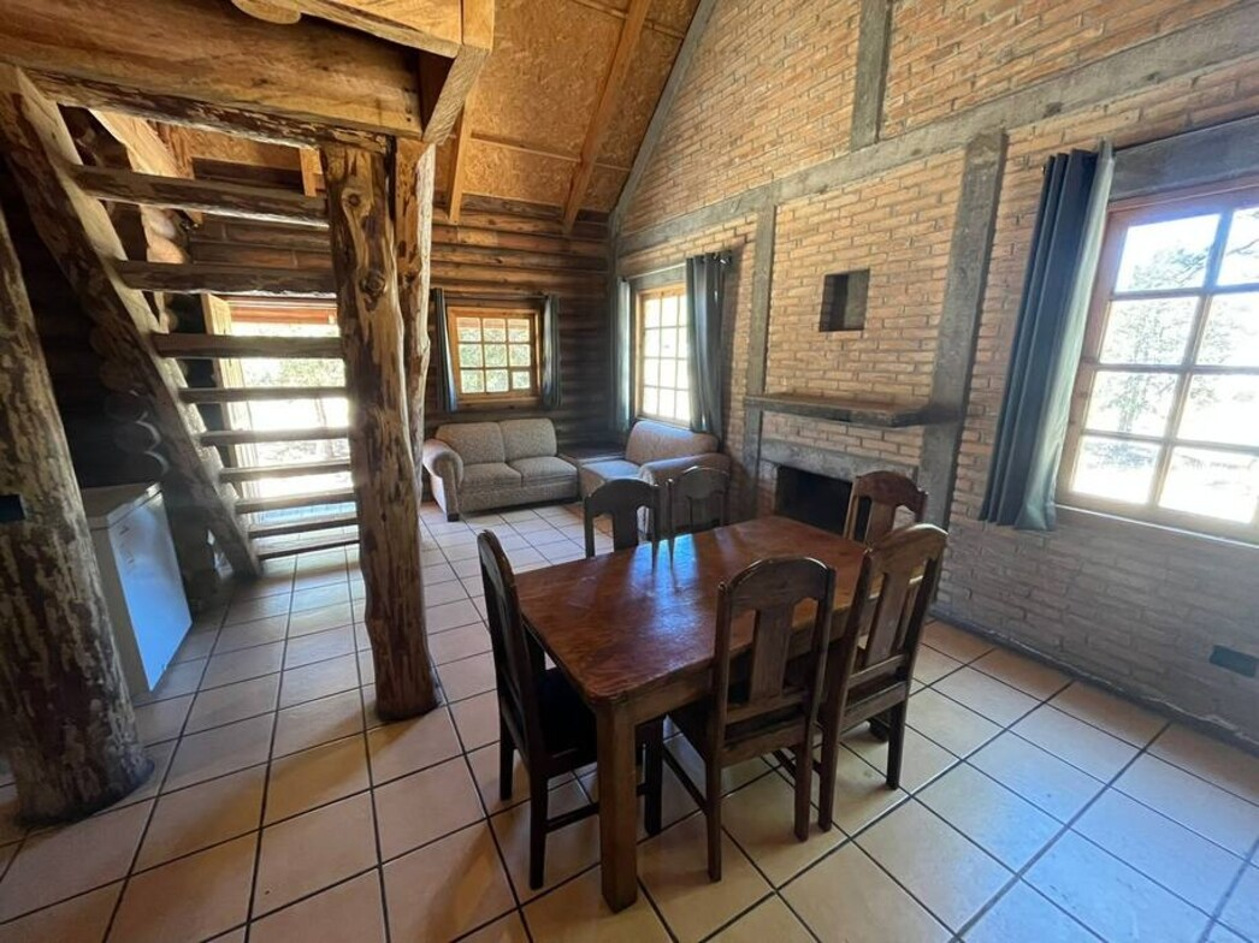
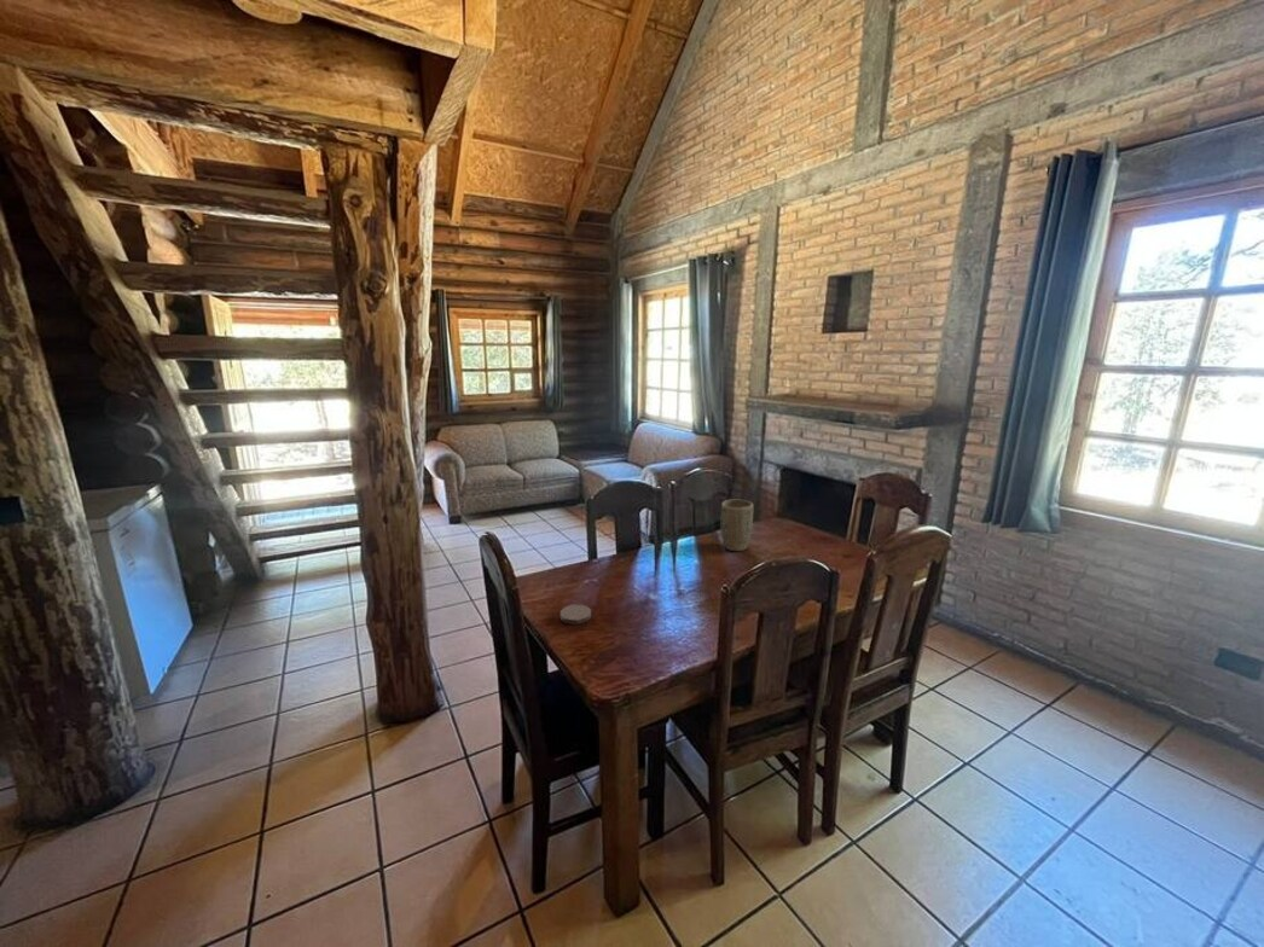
+ plant pot [720,499,754,552]
+ coaster [559,604,592,626]
